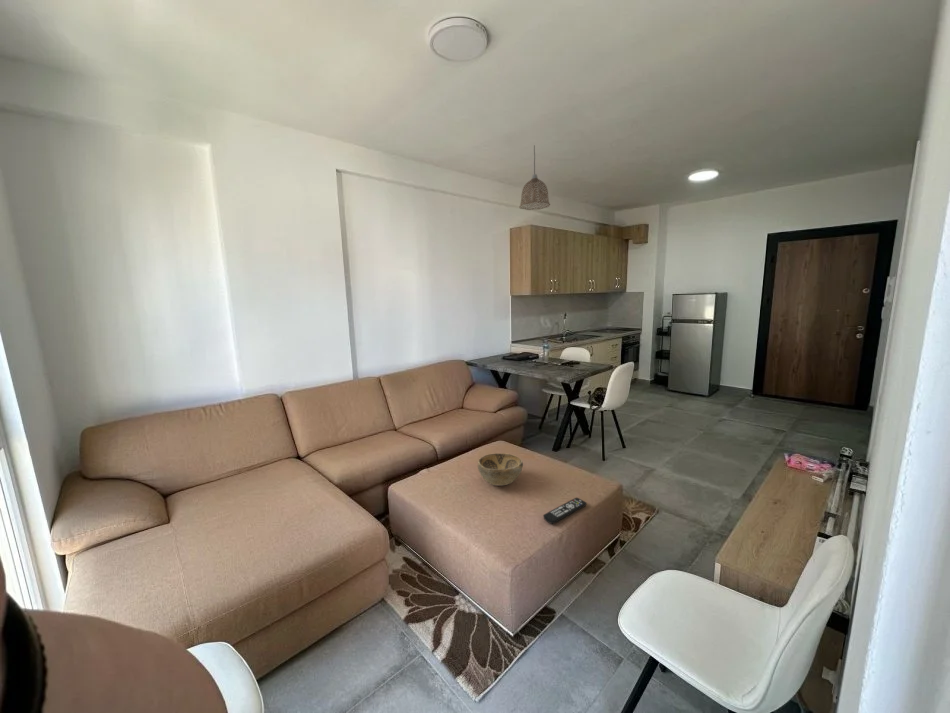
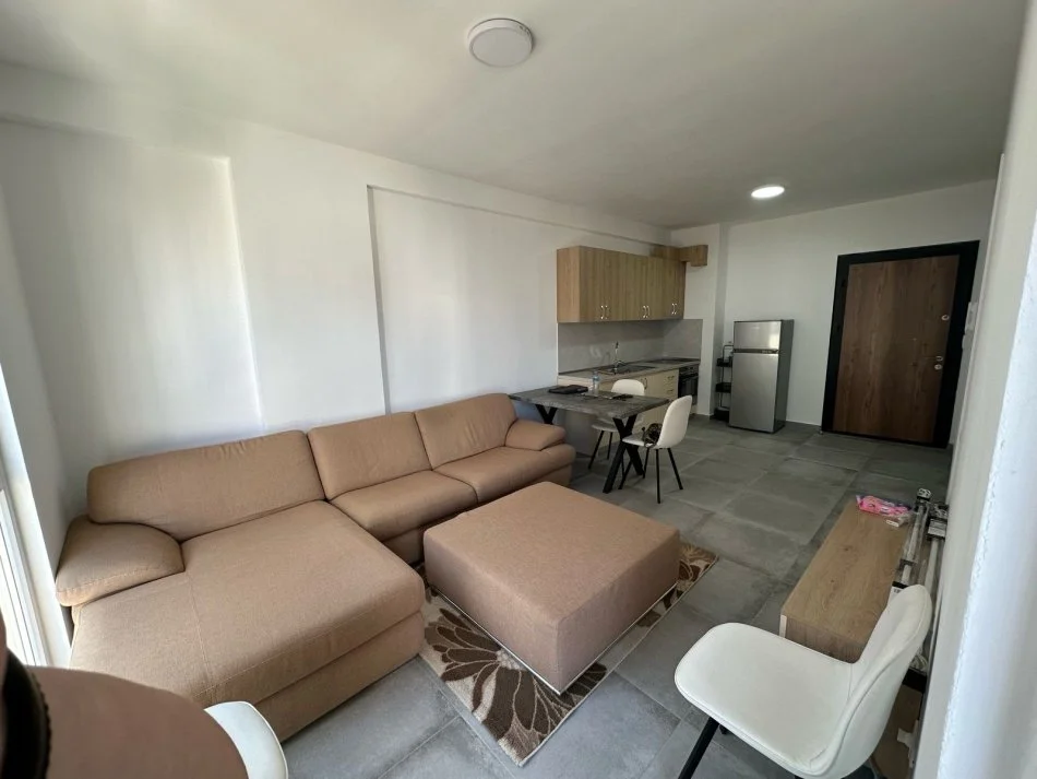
- remote control [542,497,588,525]
- pendant lamp [518,144,551,211]
- decorative bowl [477,452,524,487]
